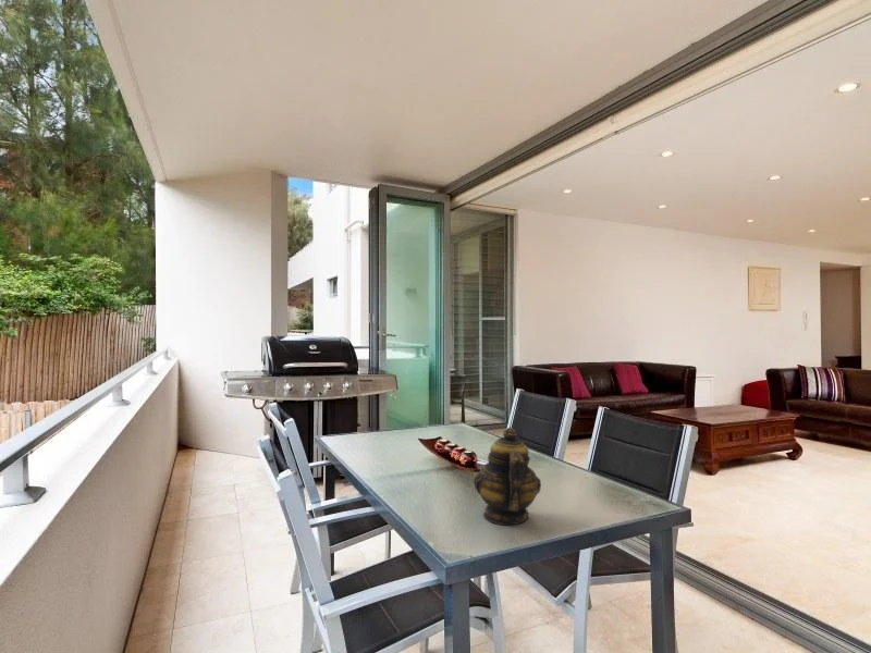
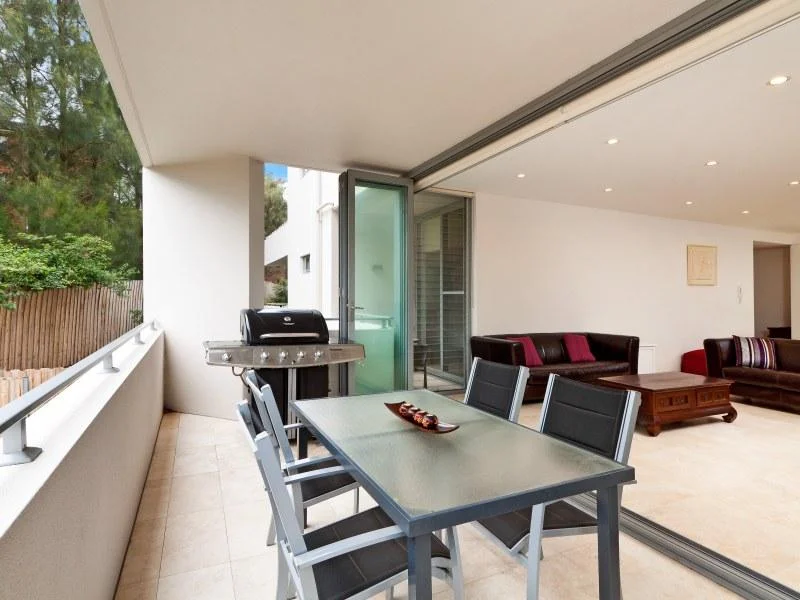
- teapot [473,427,542,526]
